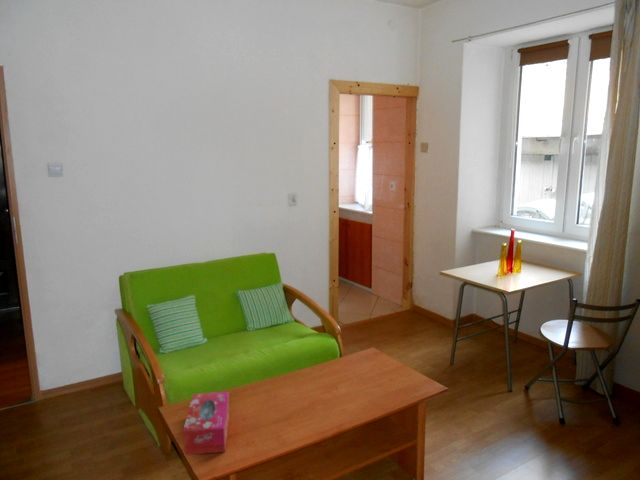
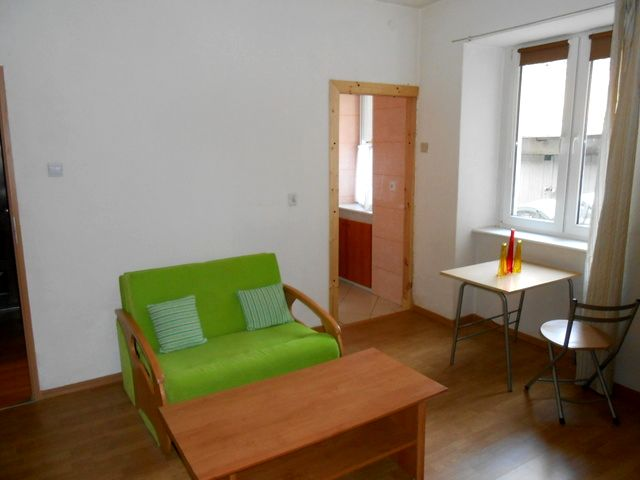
- tissue box [182,391,230,456]
